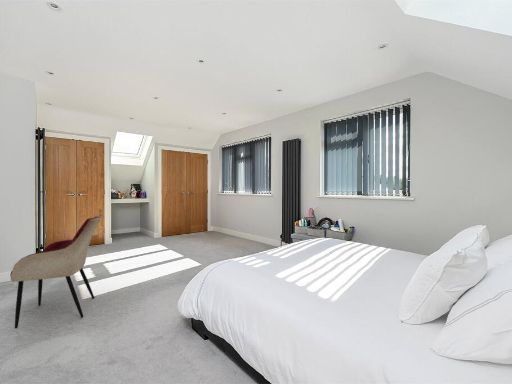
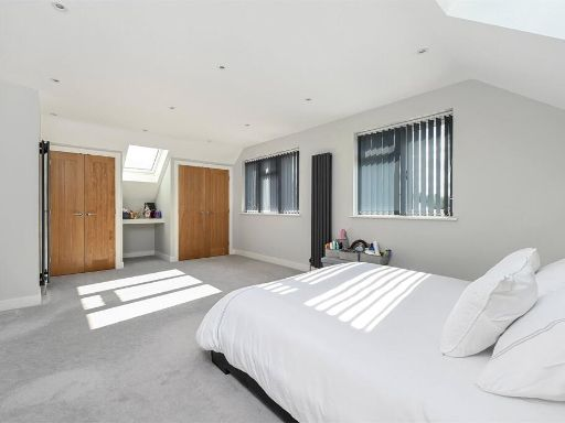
- armchair [9,214,102,329]
